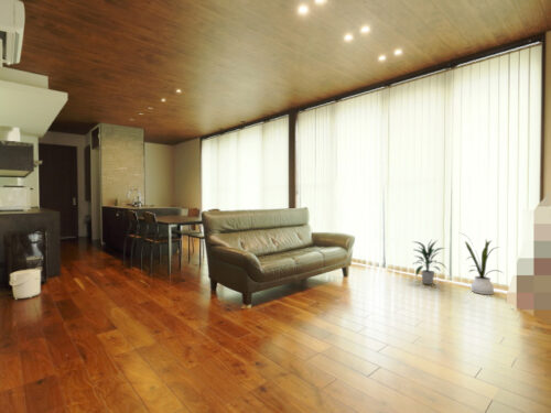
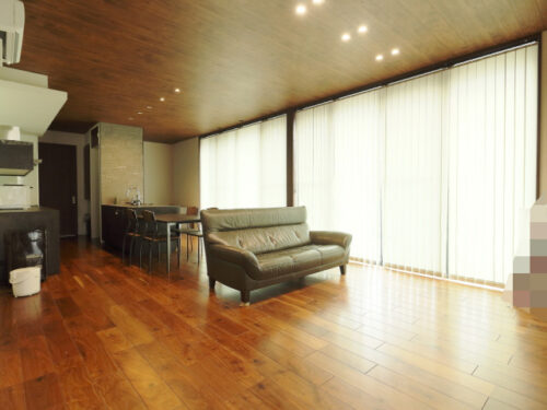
- indoor plant [410,239,447,285]
- house plant [457,231,504,295]
